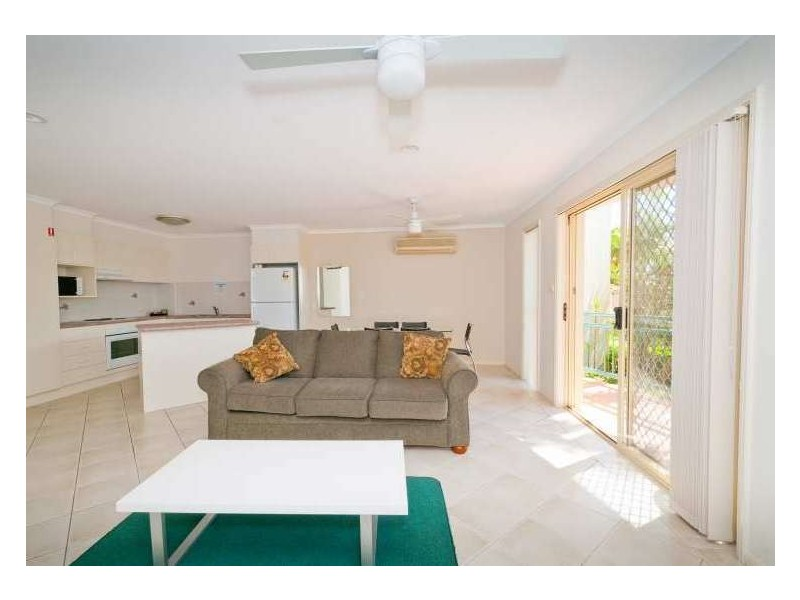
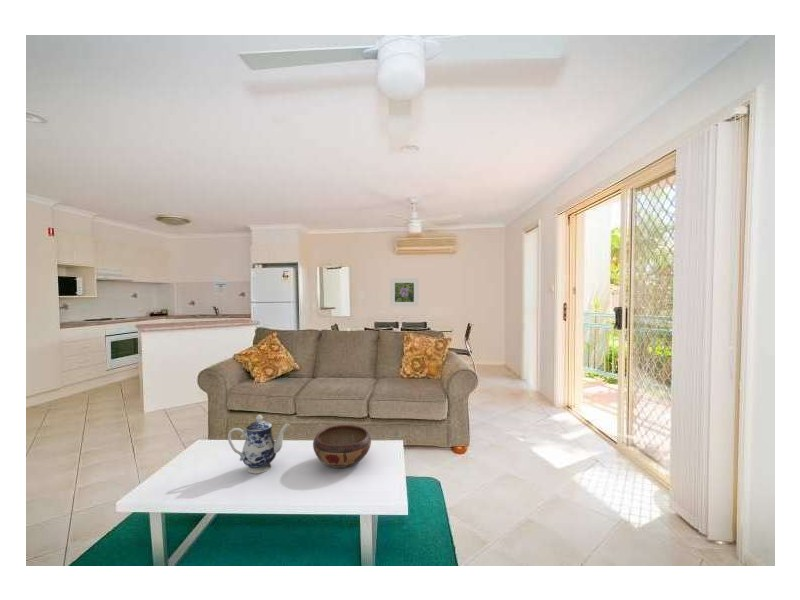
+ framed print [389,277,419,307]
+ decorative bowl [312,424,372,469]
+ teapot [227,414,291,474]
